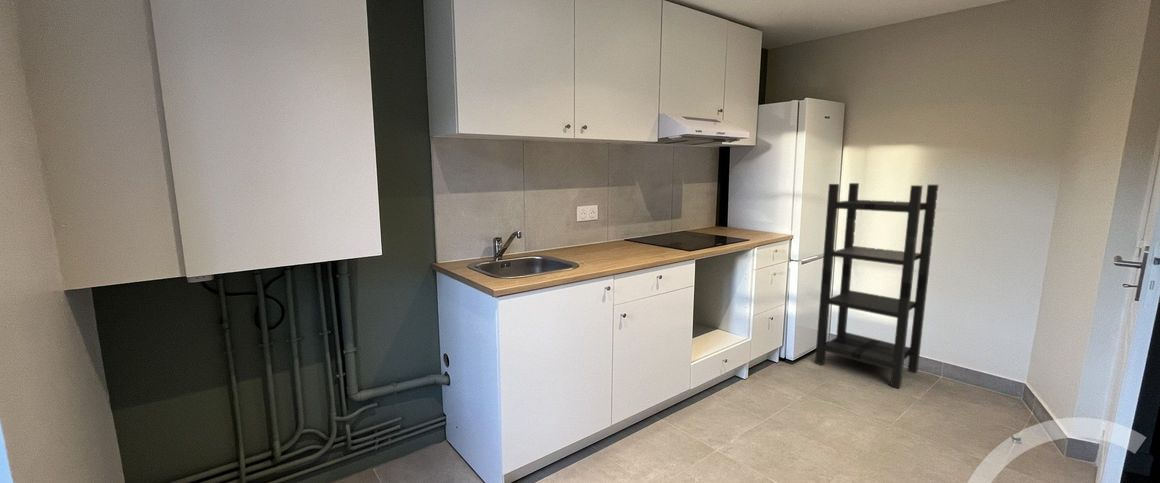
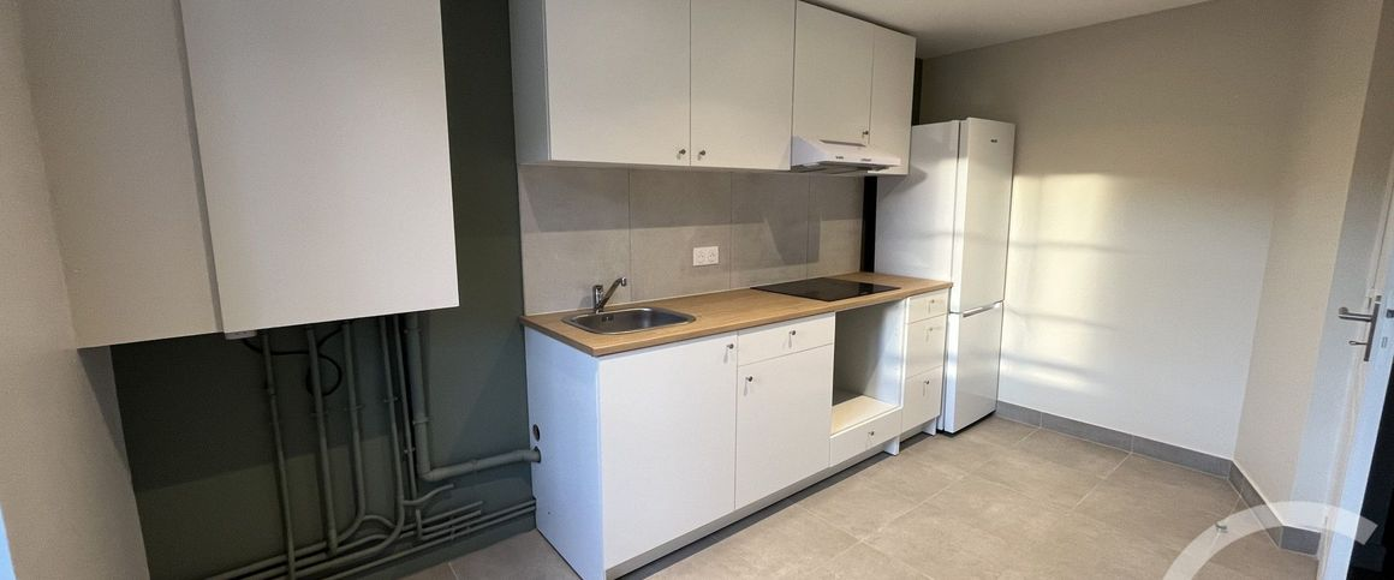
- shelving unit [814,182,939,389]
